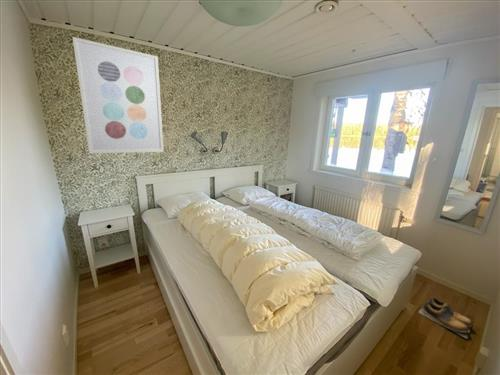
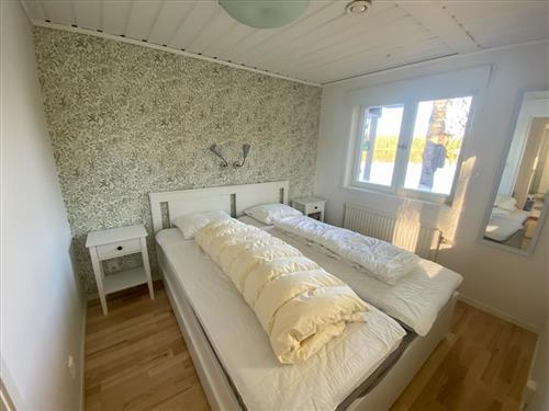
- shoes [417,296,474,340]
- wall art [71,36,165,154]
